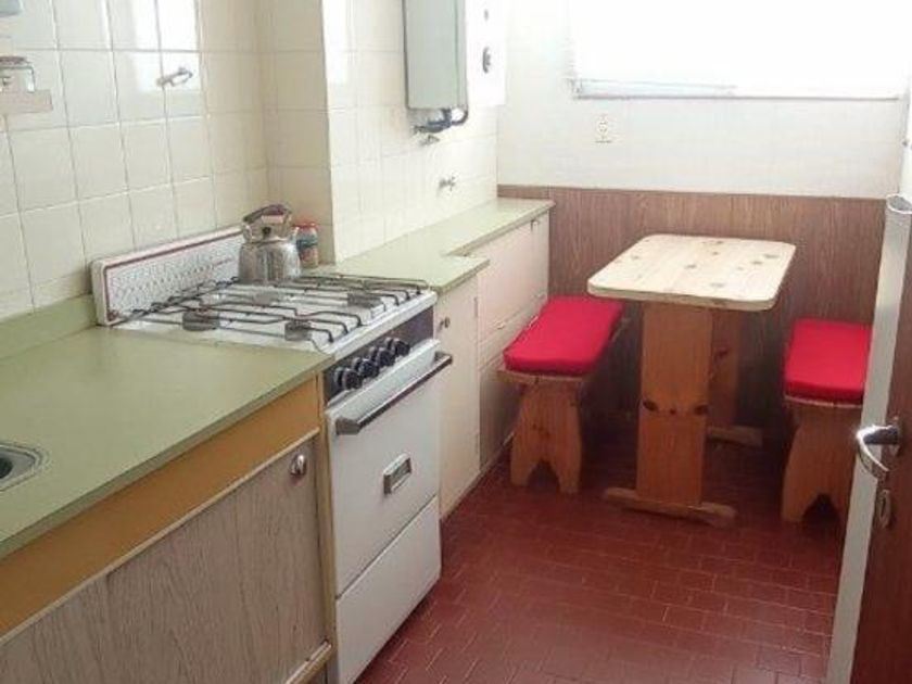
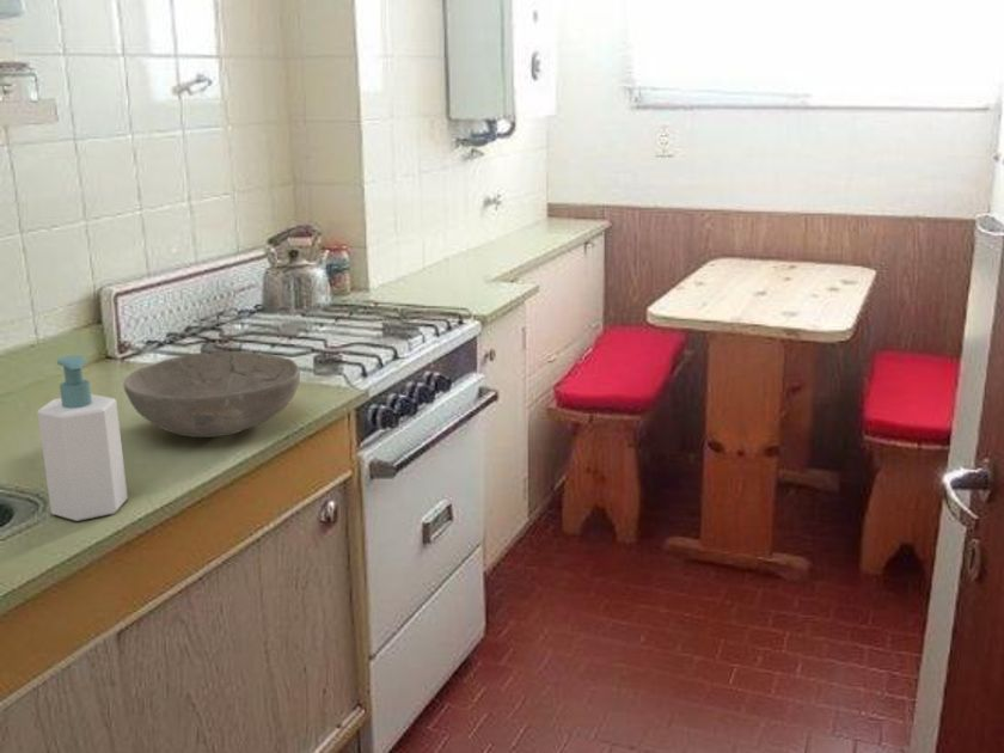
+ bowl [122,350,301,439]
+ soap bottle [36,354,129,522]
